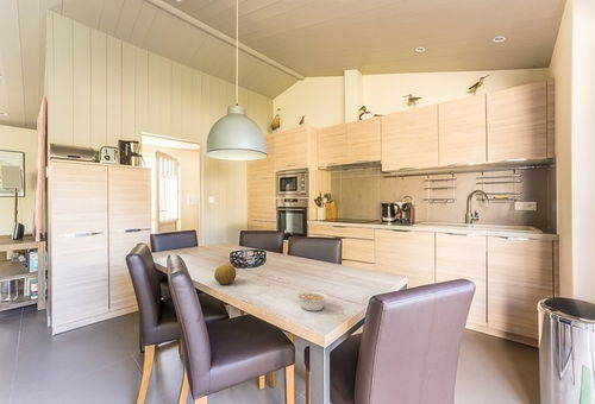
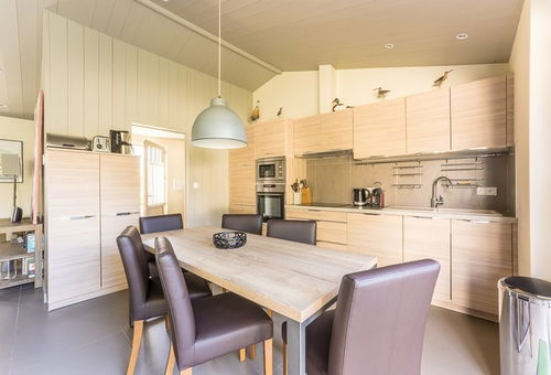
- legume [295,290,330,313]
- fruit [213,264,237,285]
